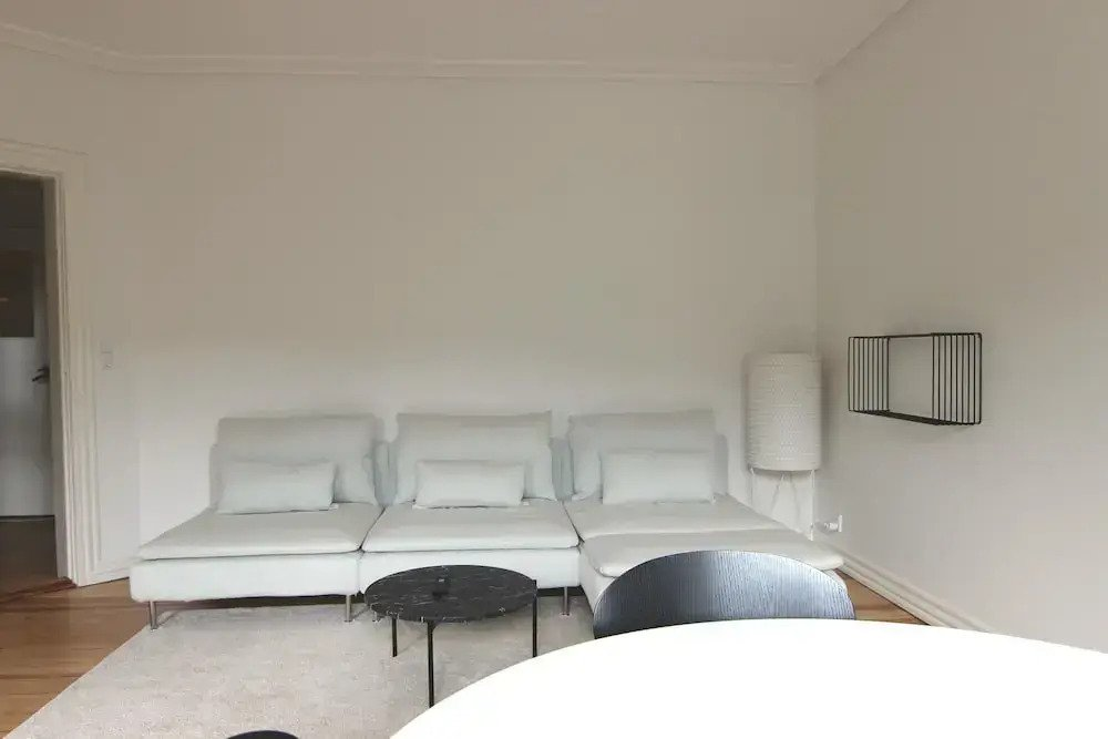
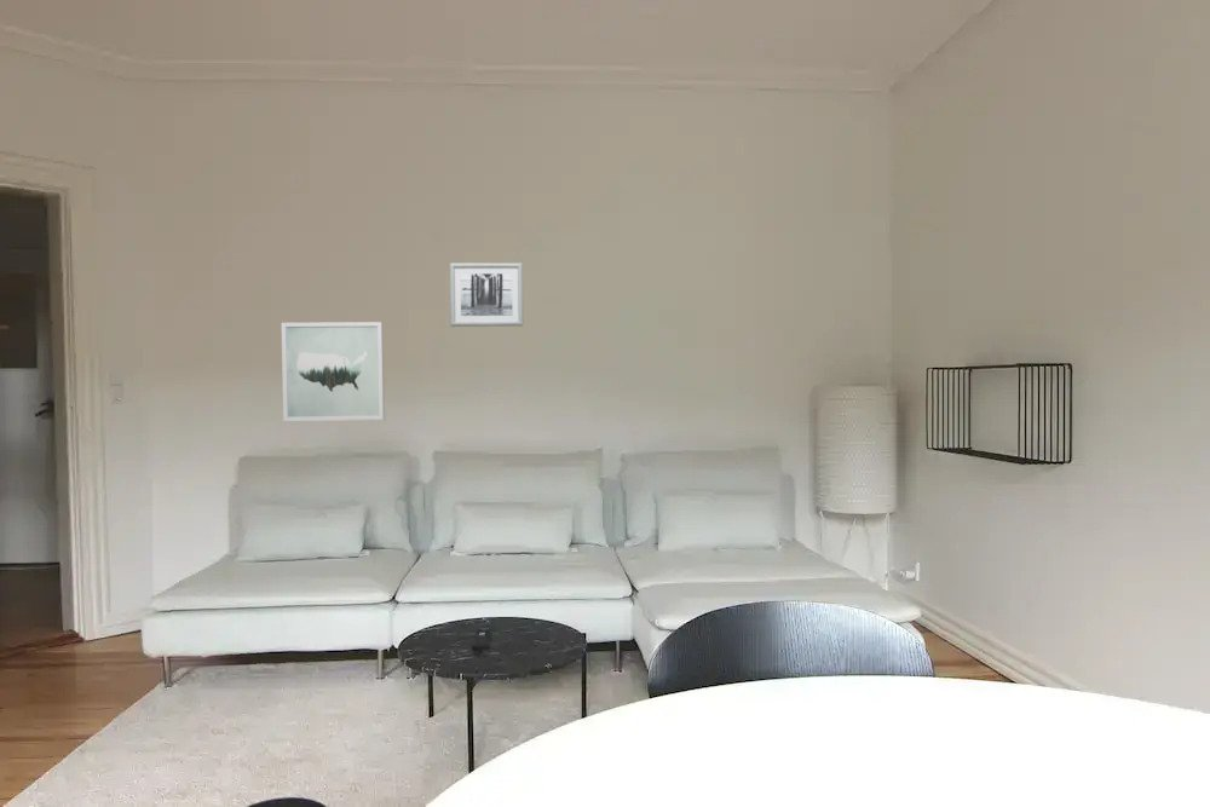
+ wall art [449,261,524,328]
+ wall art [281,321,386,422]
